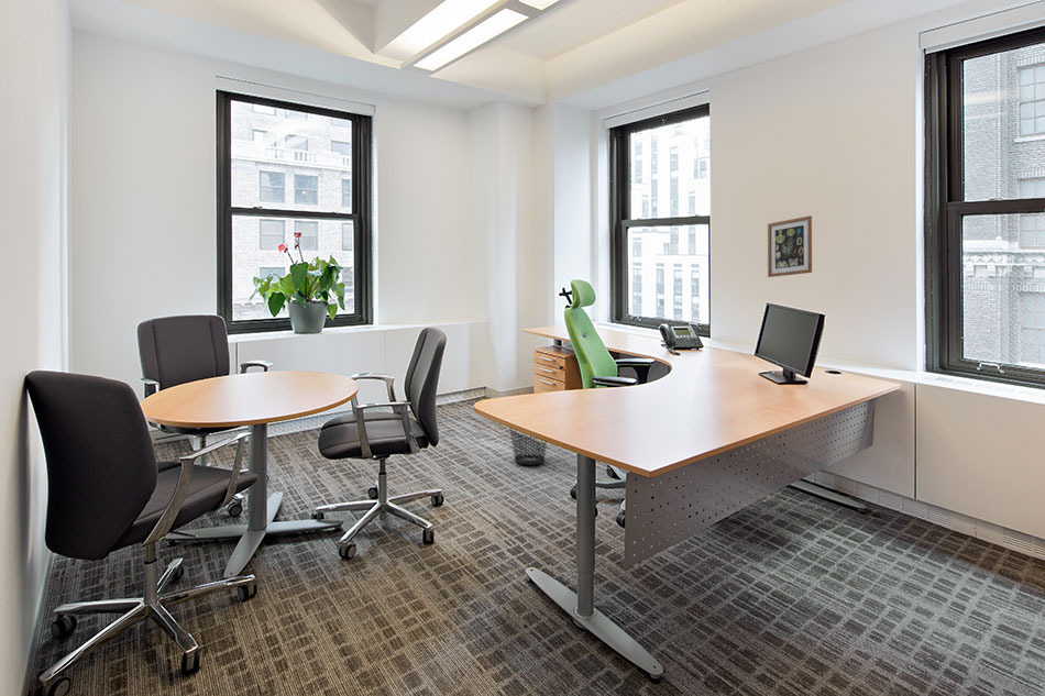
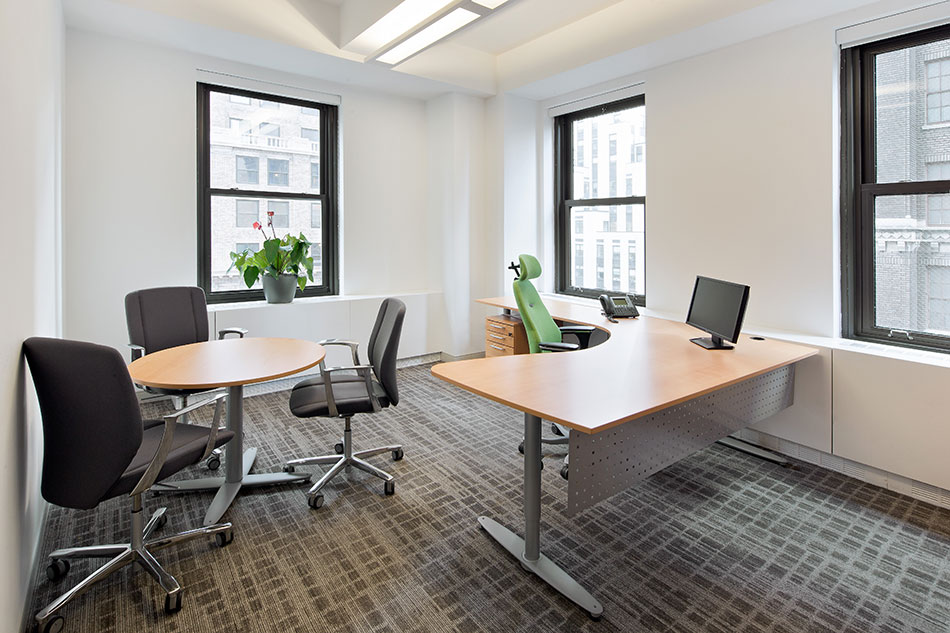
- wall art [767,214,813,278]
- wastebasket [509,429,548,466]
